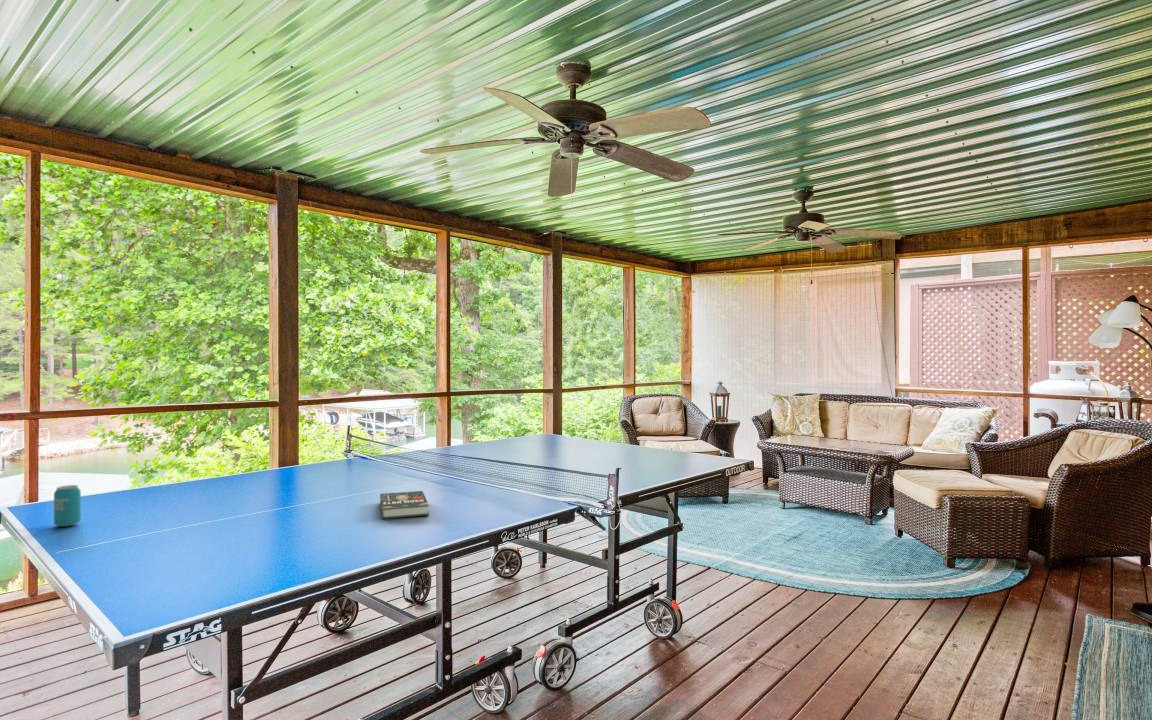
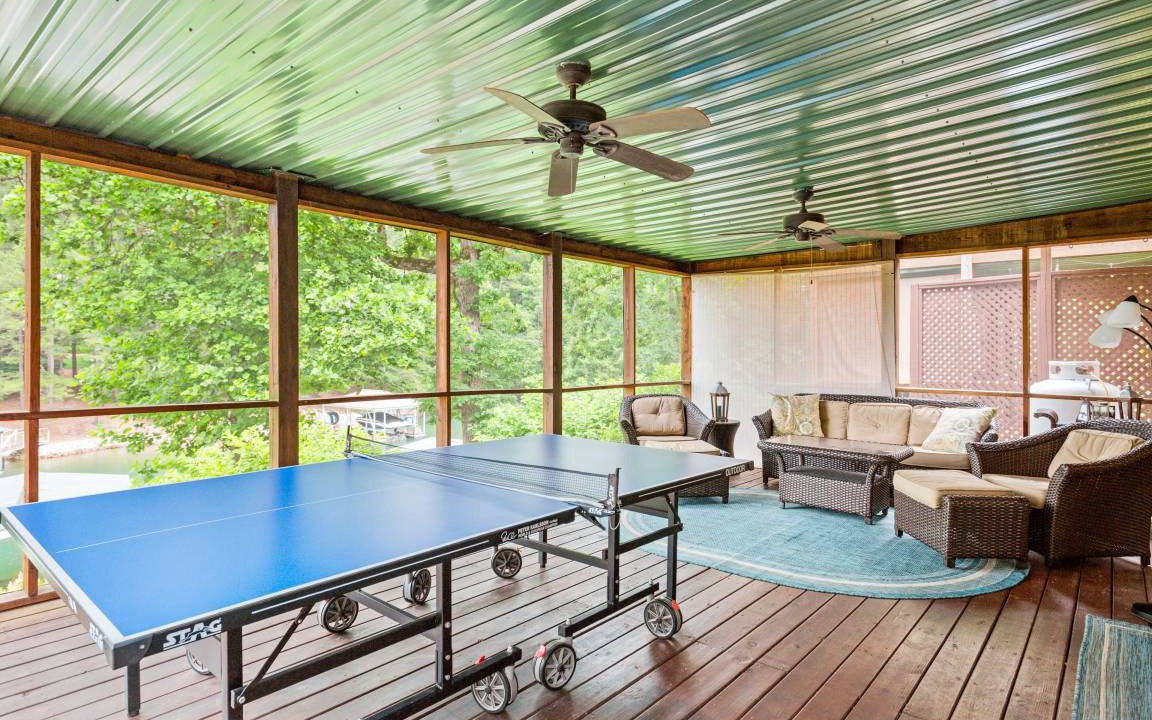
- book [379,490,430,520]
- beverage can [53,484,82,527]
